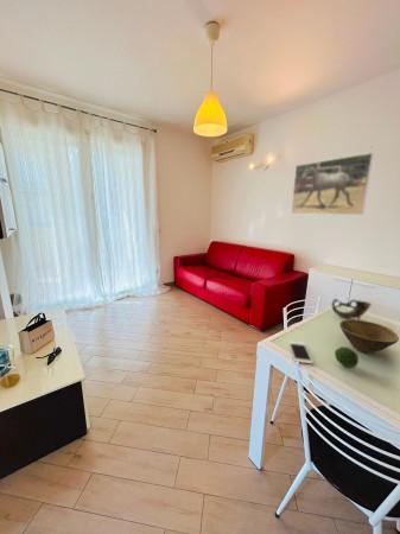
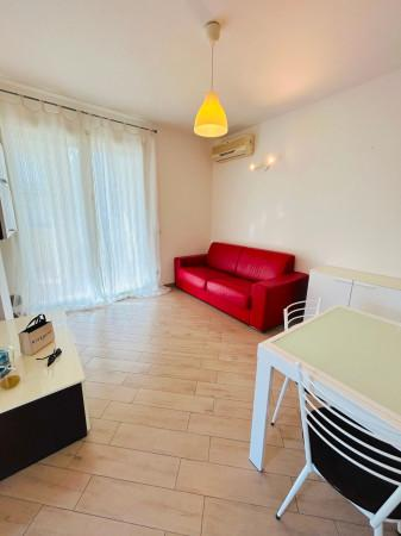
- cup [330,298,373,320]
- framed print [290,152,375,216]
- fruit [334,345,360,369]
- bowl [338,318,400,355]
- cell phone [287,341,315,365]
